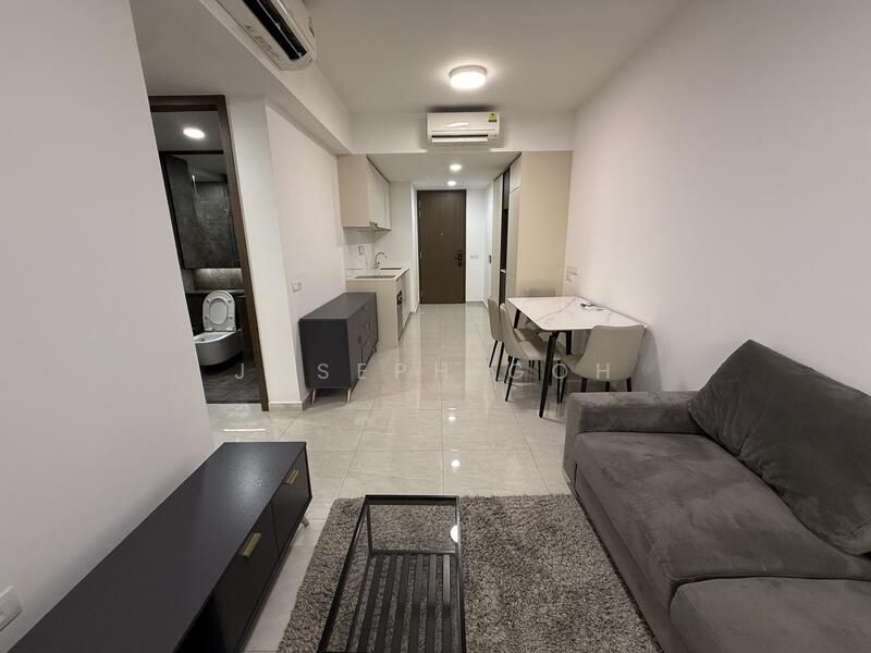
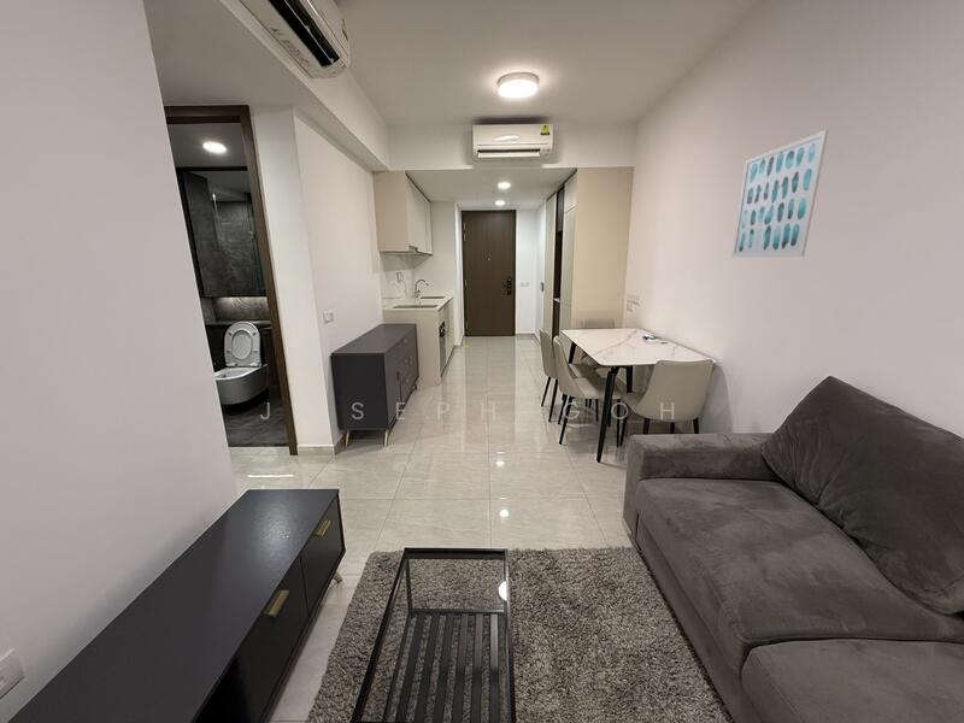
+ wall art [730,129,829,259]
